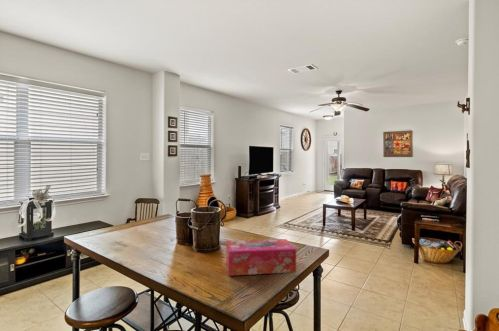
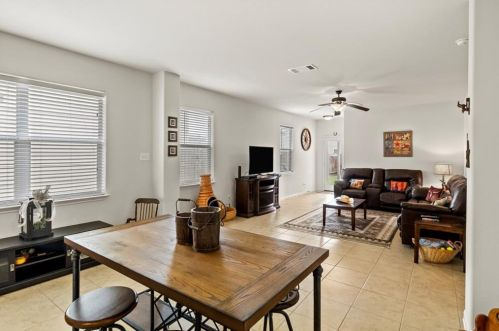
- tissue box [225,238,297,277]
